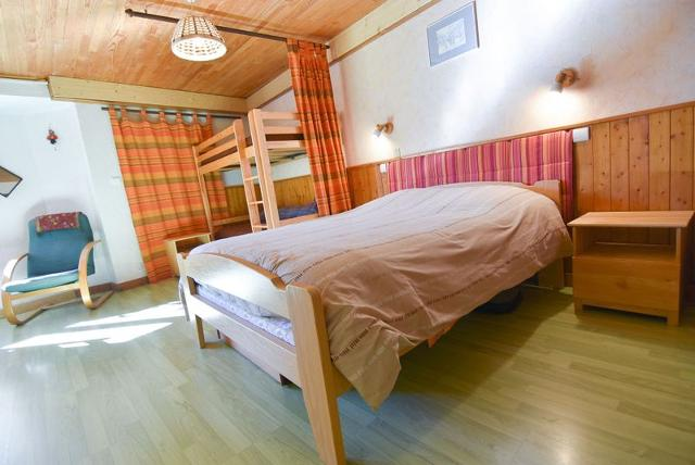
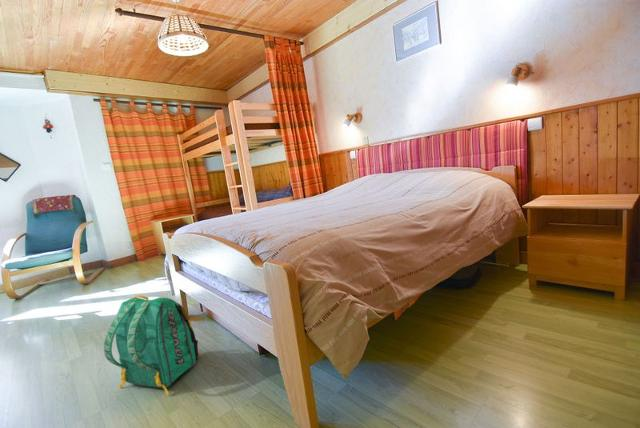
+ backpack [103,294,200,396]
